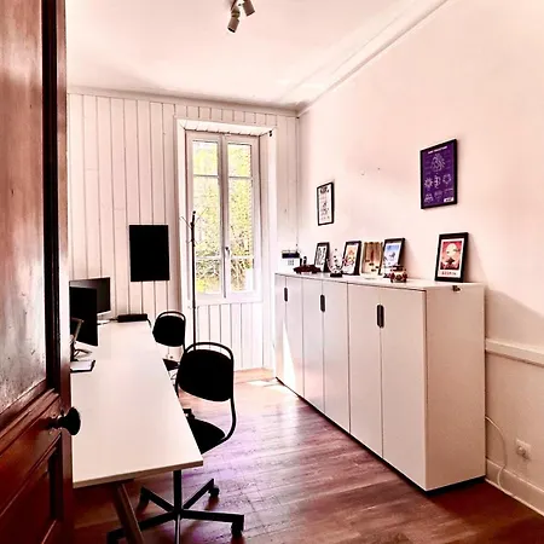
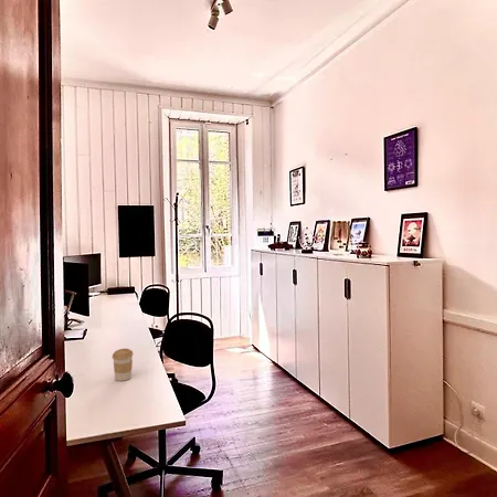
+ coffee cup [112,348,135,382]
